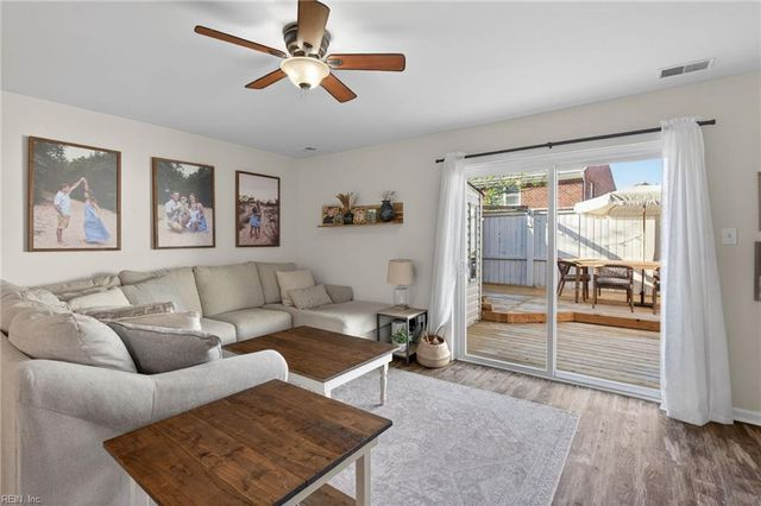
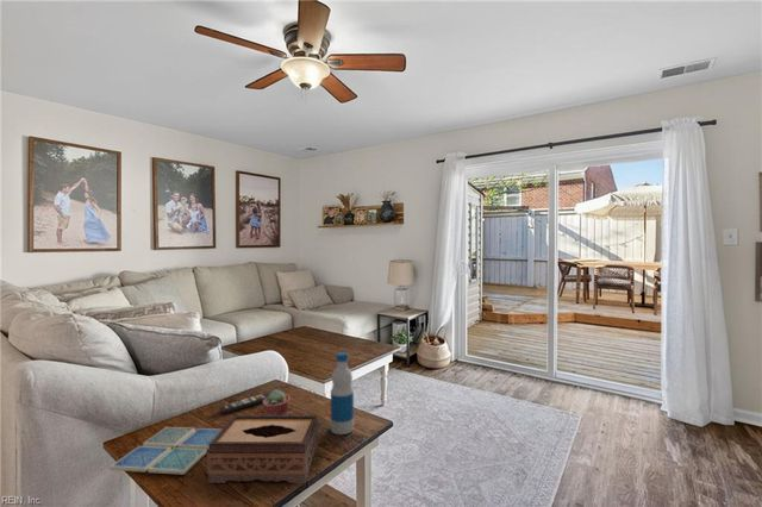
+ bottle [330,351,355,436]
+ tissue box [206,414,319,484]
+ remote control [218,390,274,415]
+ potted succulent [261,388,292,415]
+ drink coaster [108,426,223,476]
